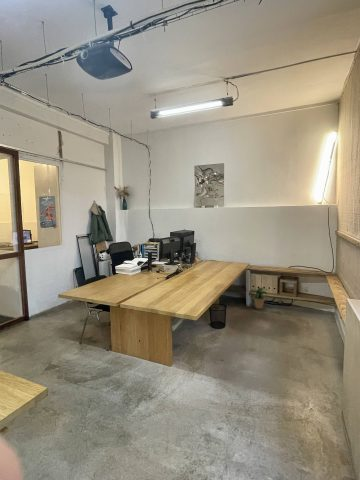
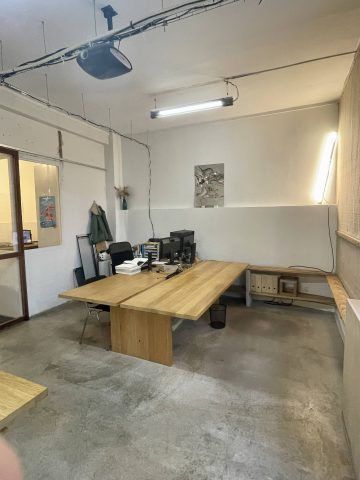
- potted plant [248,286,269,310]
